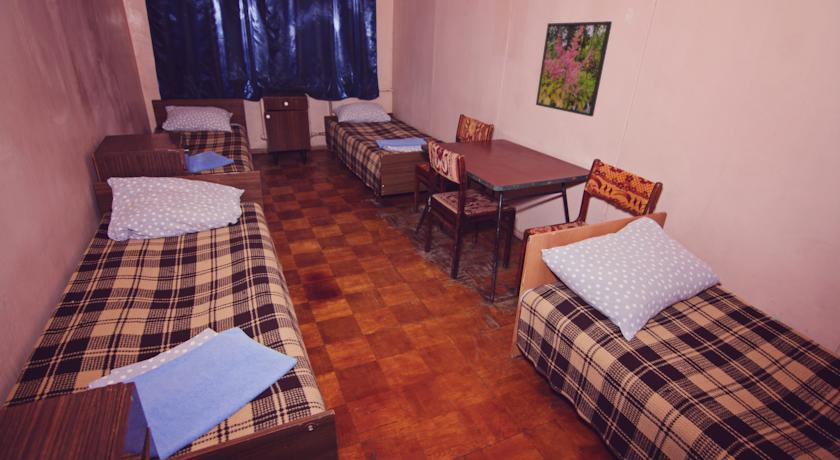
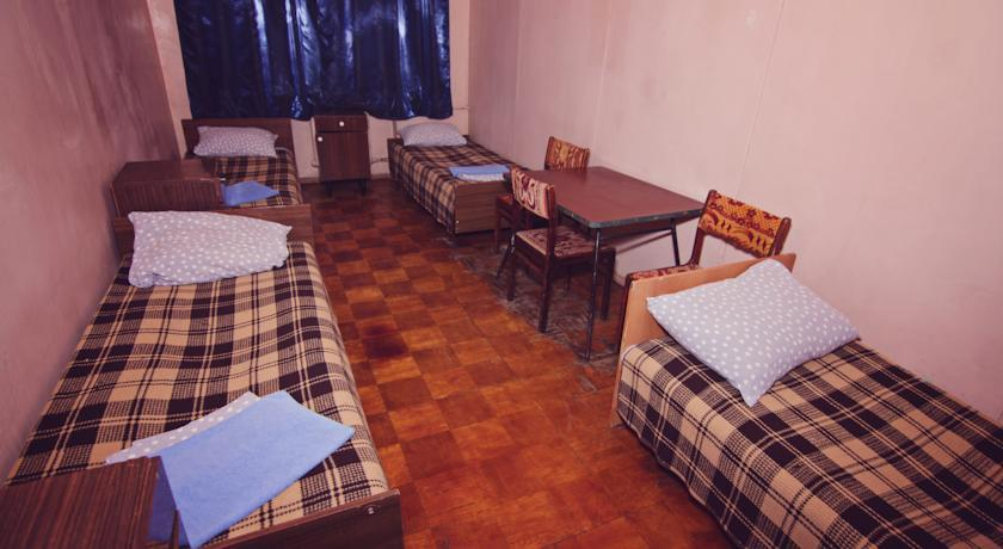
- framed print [535,20,613,117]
